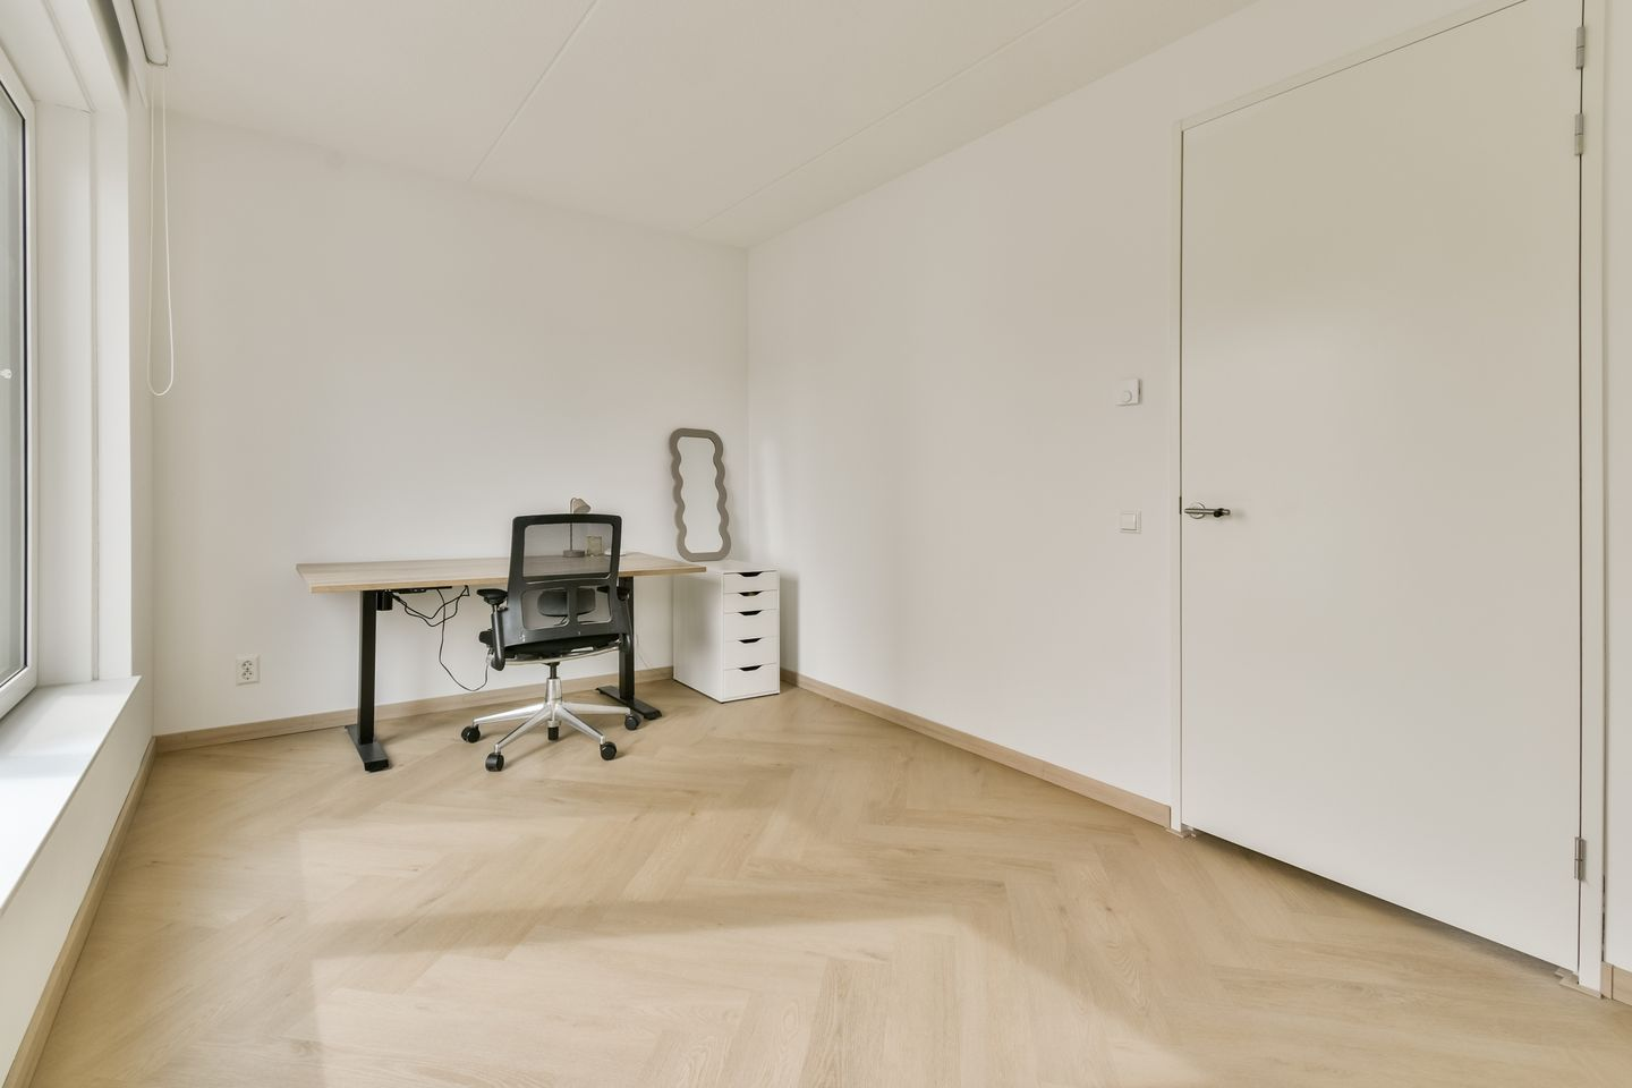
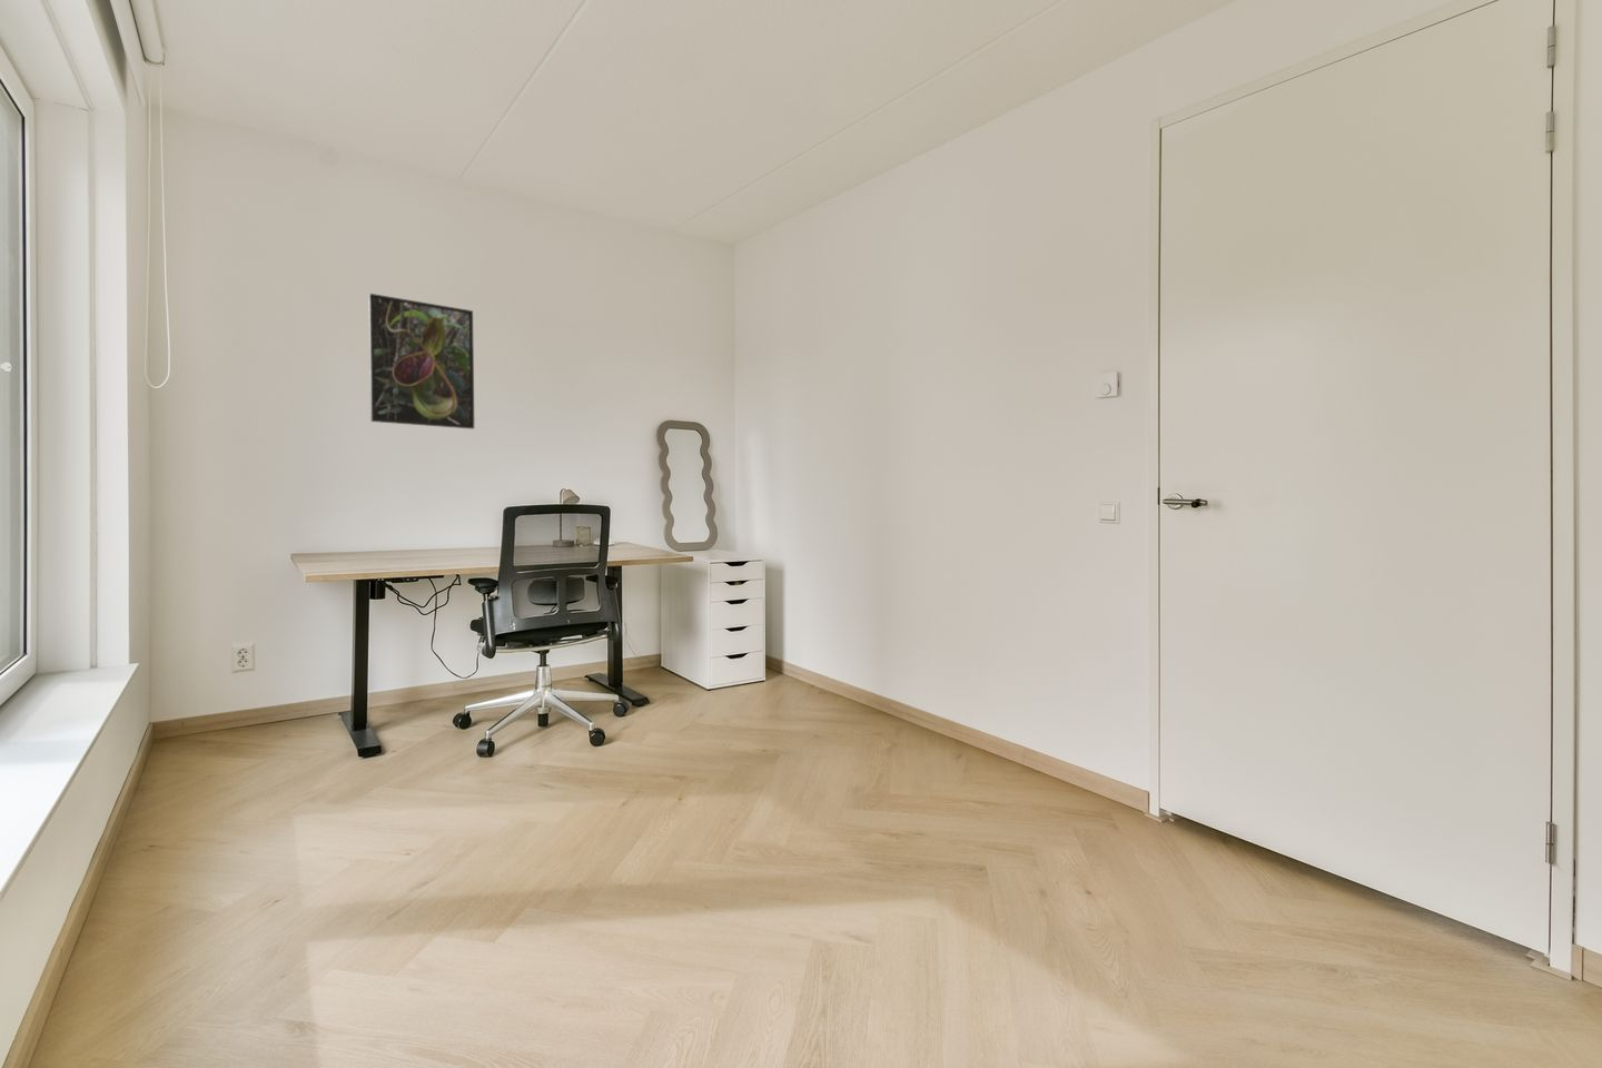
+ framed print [367,292,476,429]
